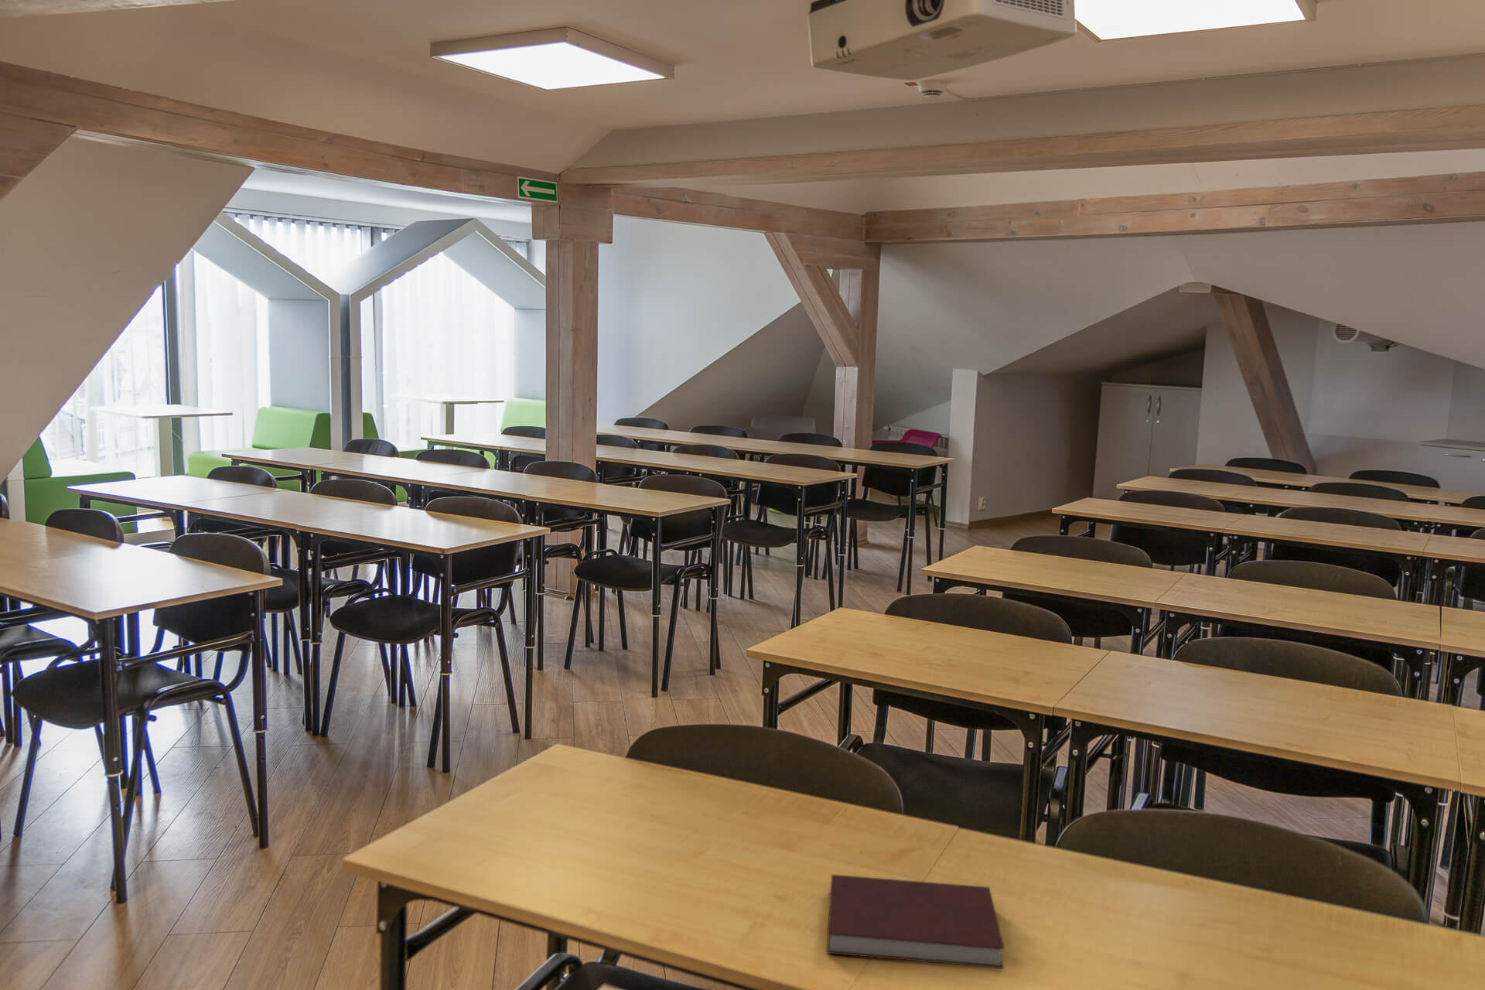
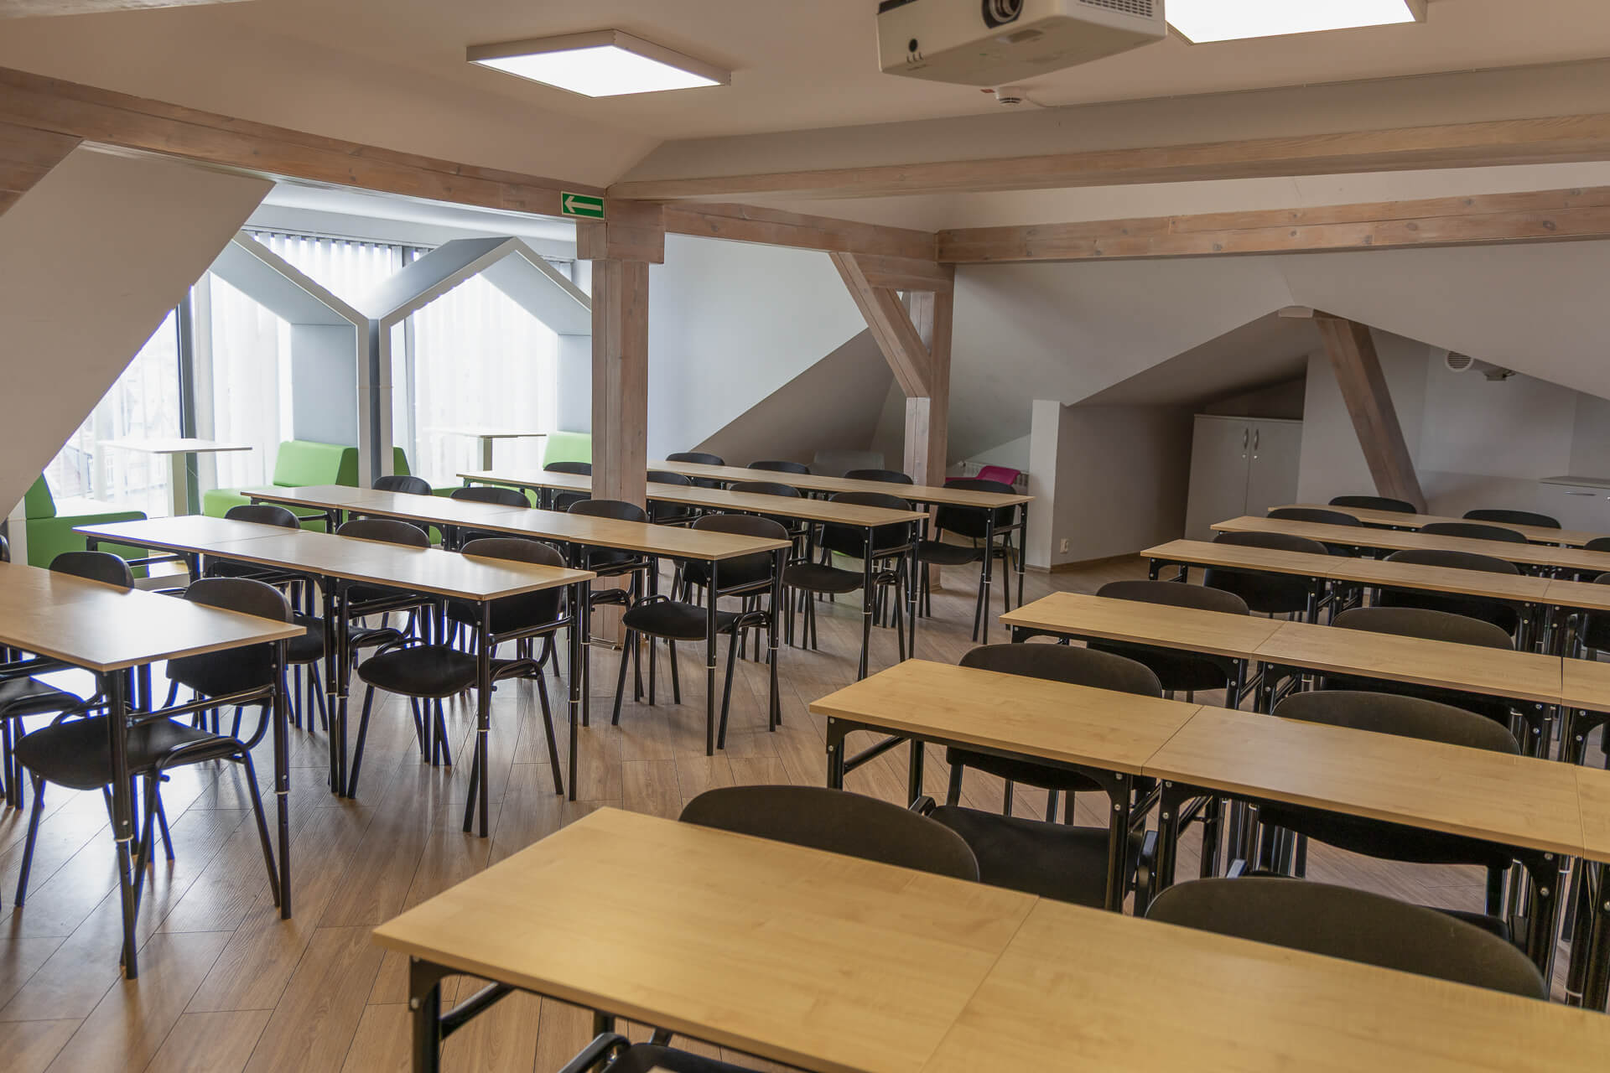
- notebook [826,874,1005,970]
